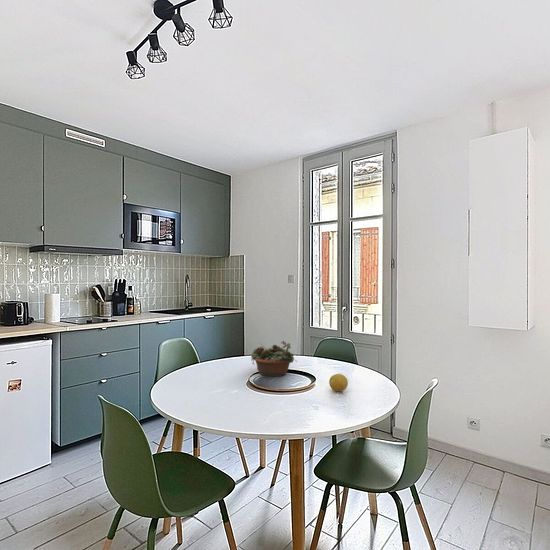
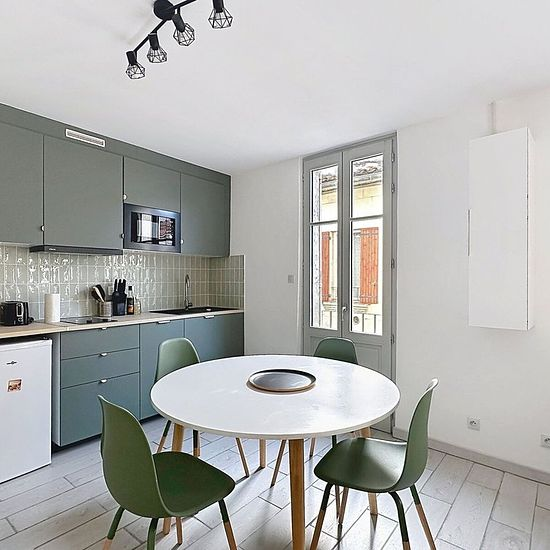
- fruit [328,373,349,392]
- succulent planter [250,340,298,377]
